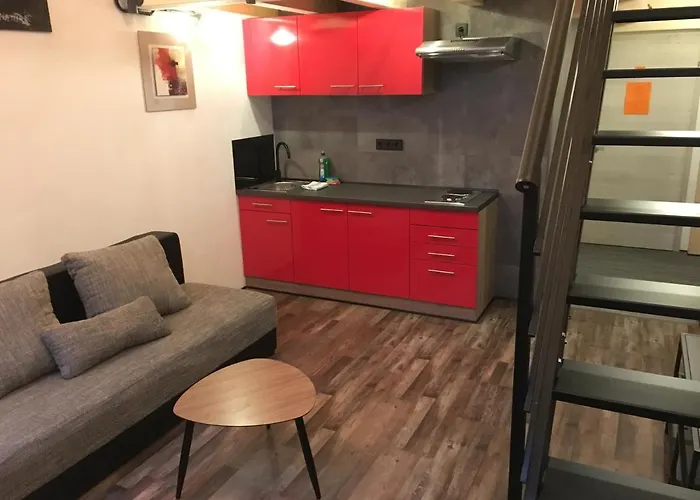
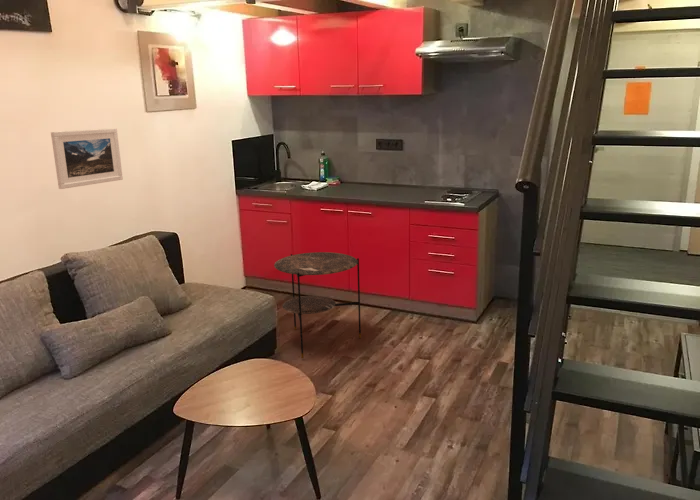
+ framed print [50,127,124,190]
+ side table [273,251,362,359]
